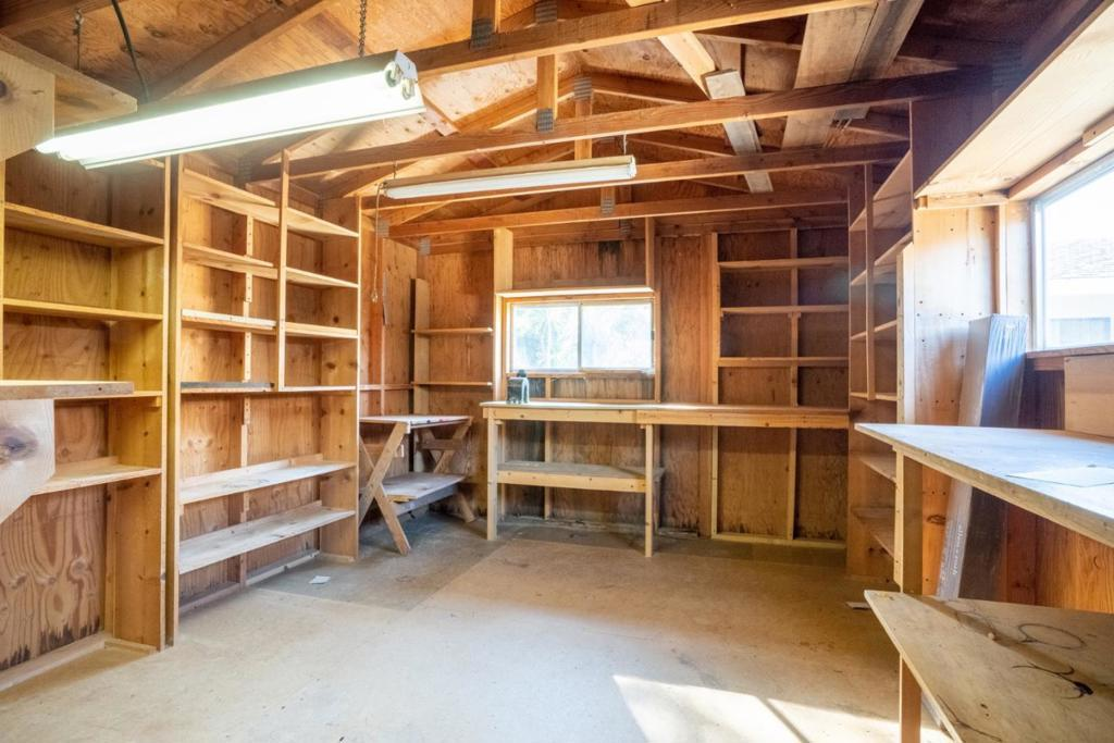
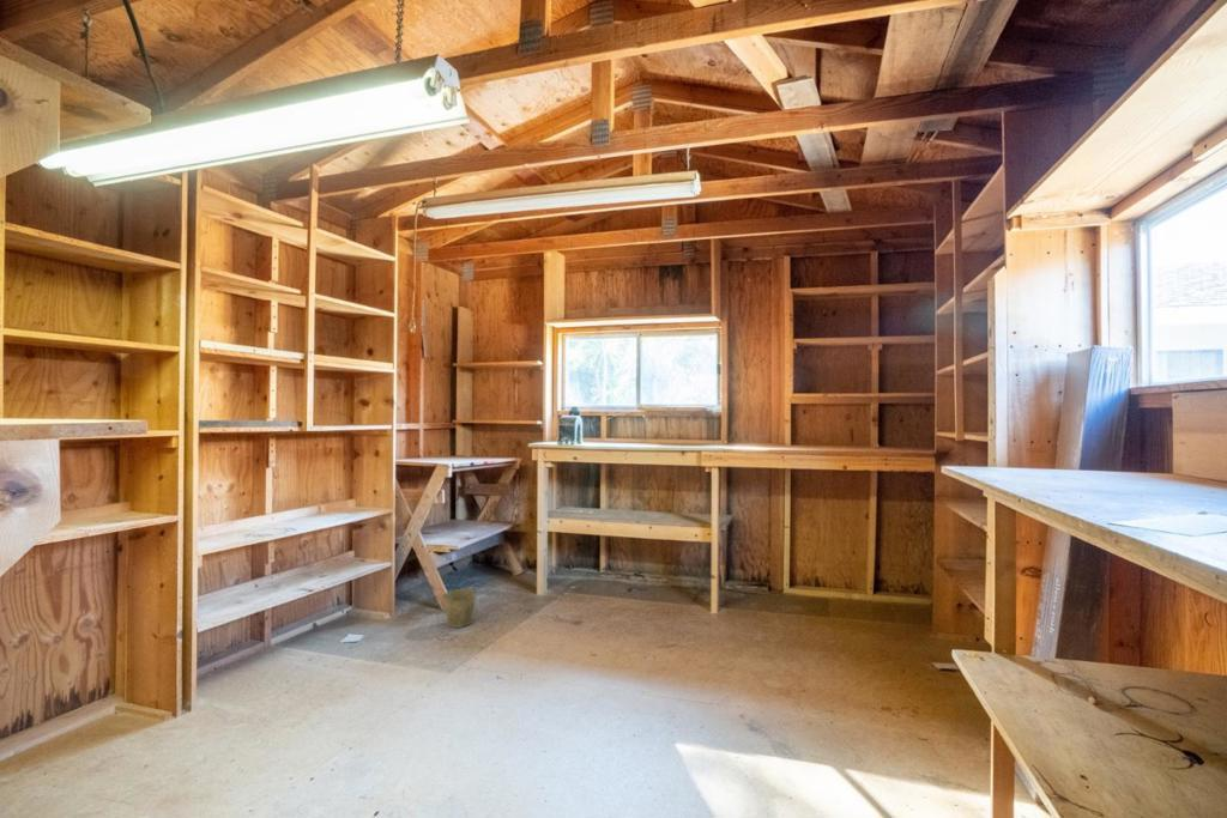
+ bucket [441,572,478,629]
